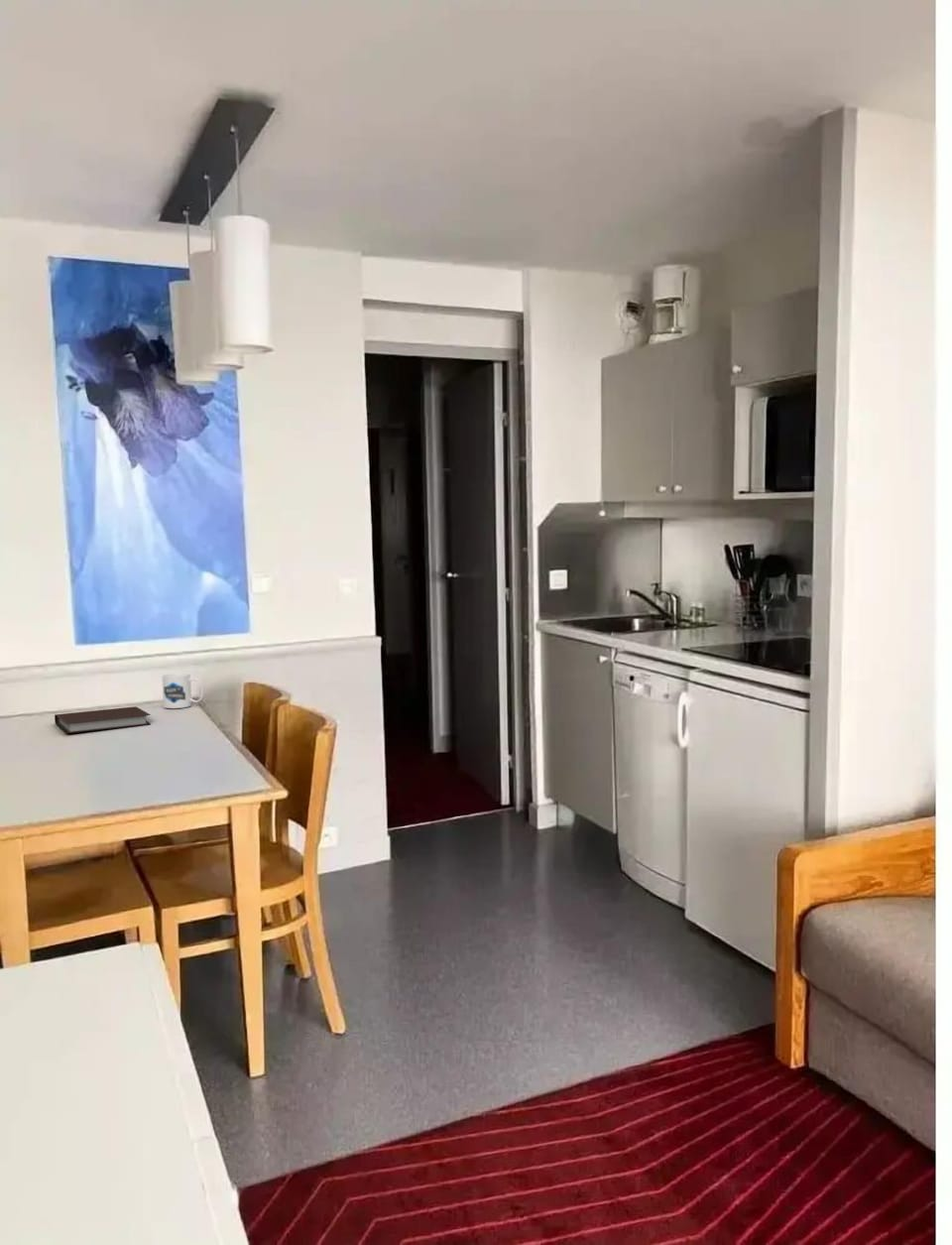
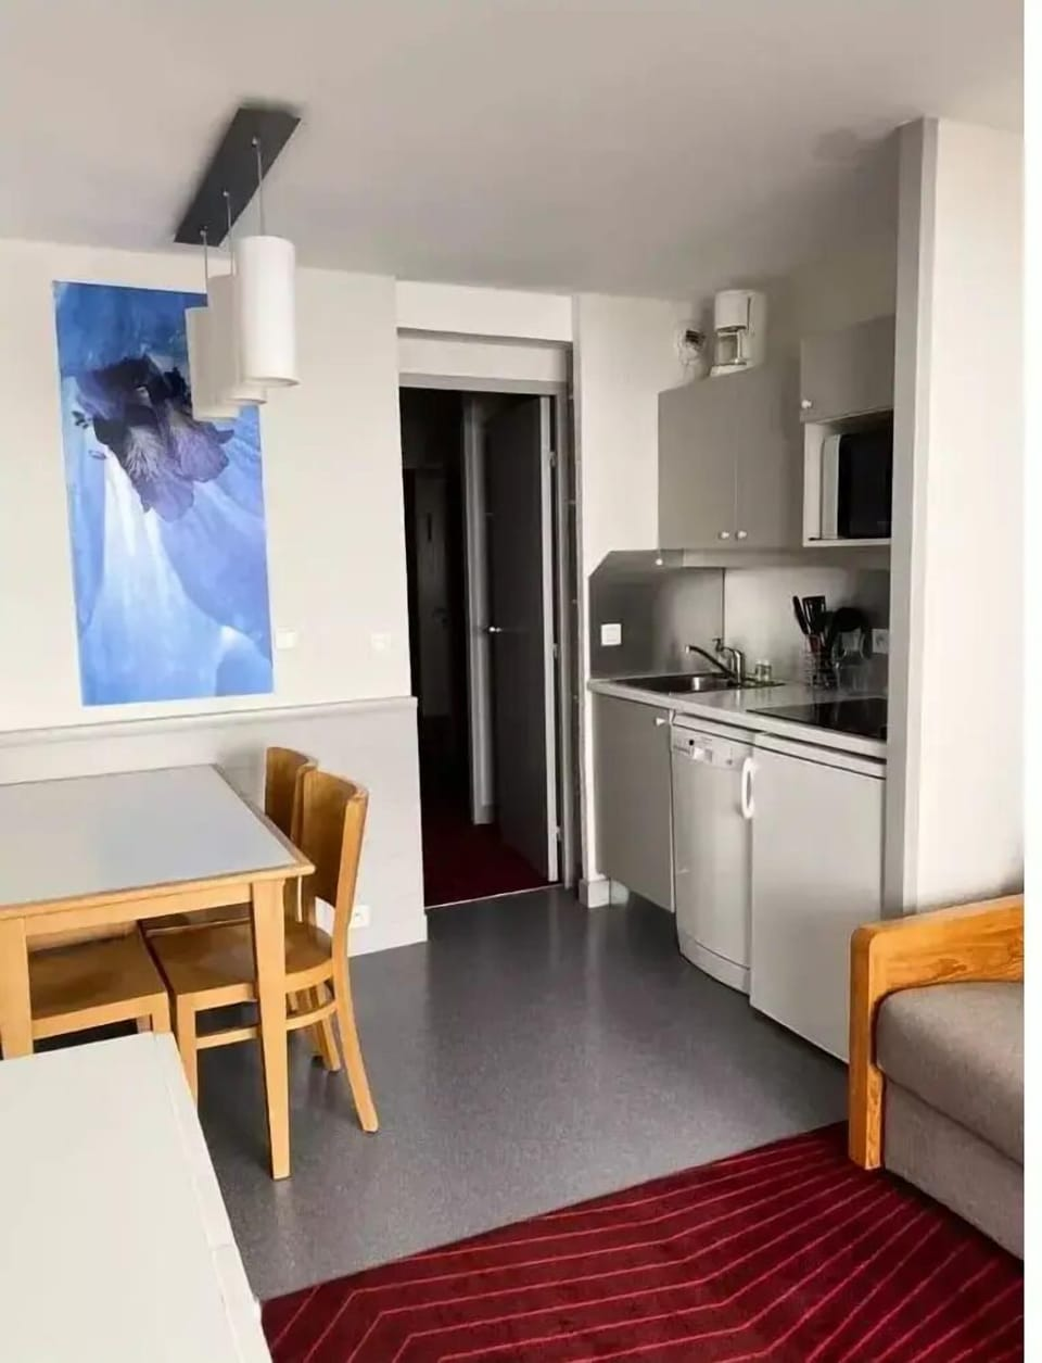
- mug [162,672,205,709]
- notebook [54,705,152,734]
